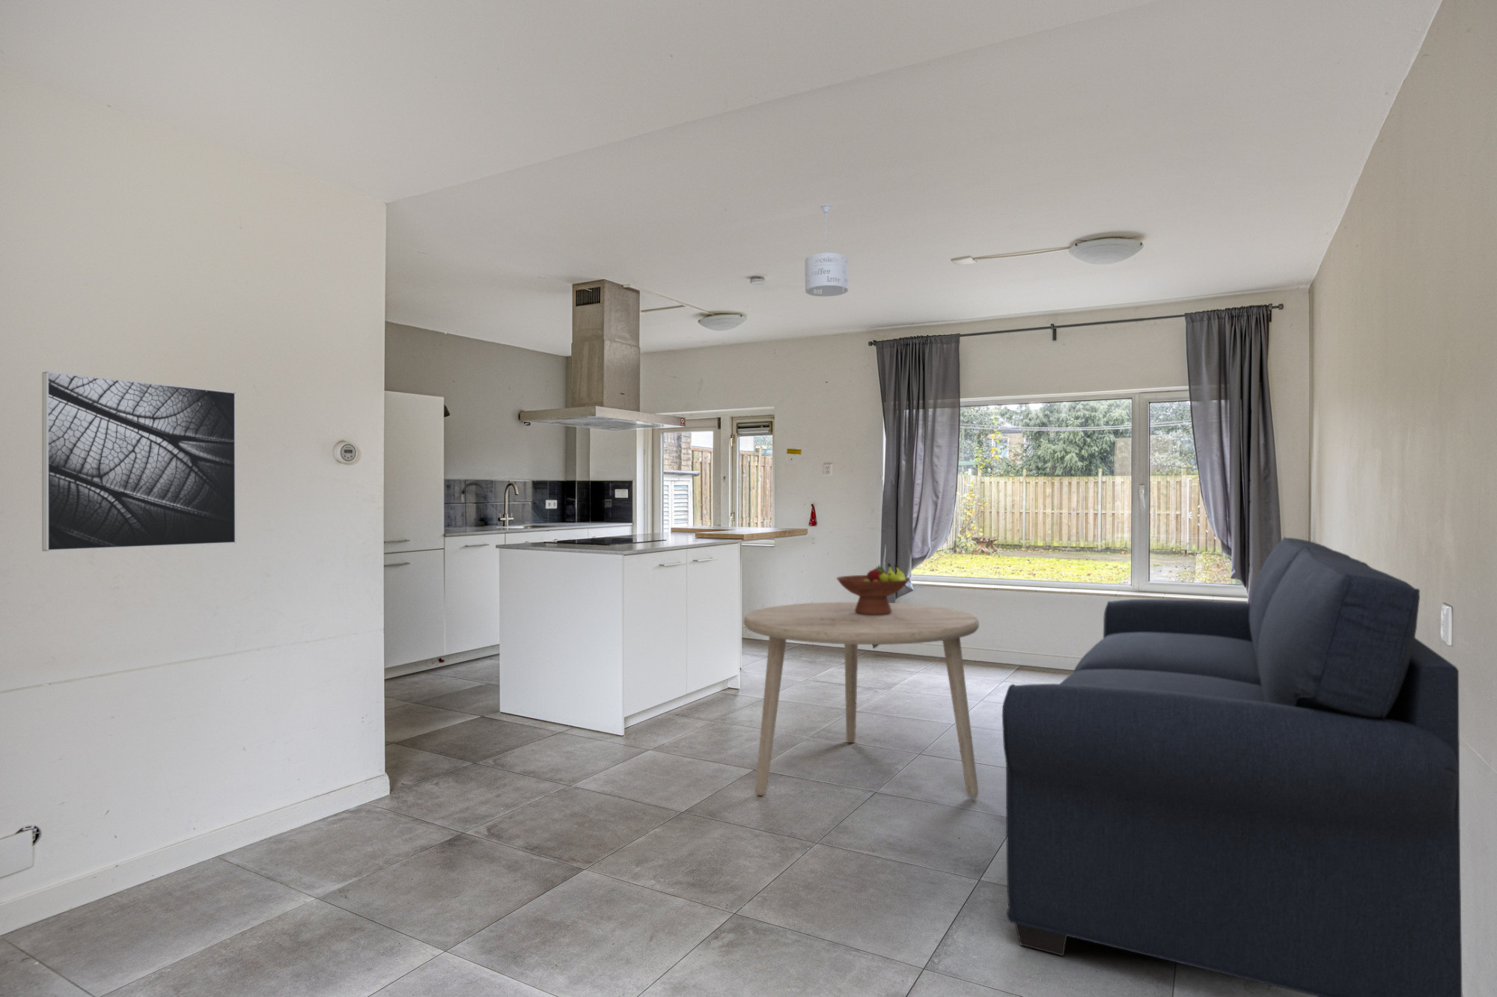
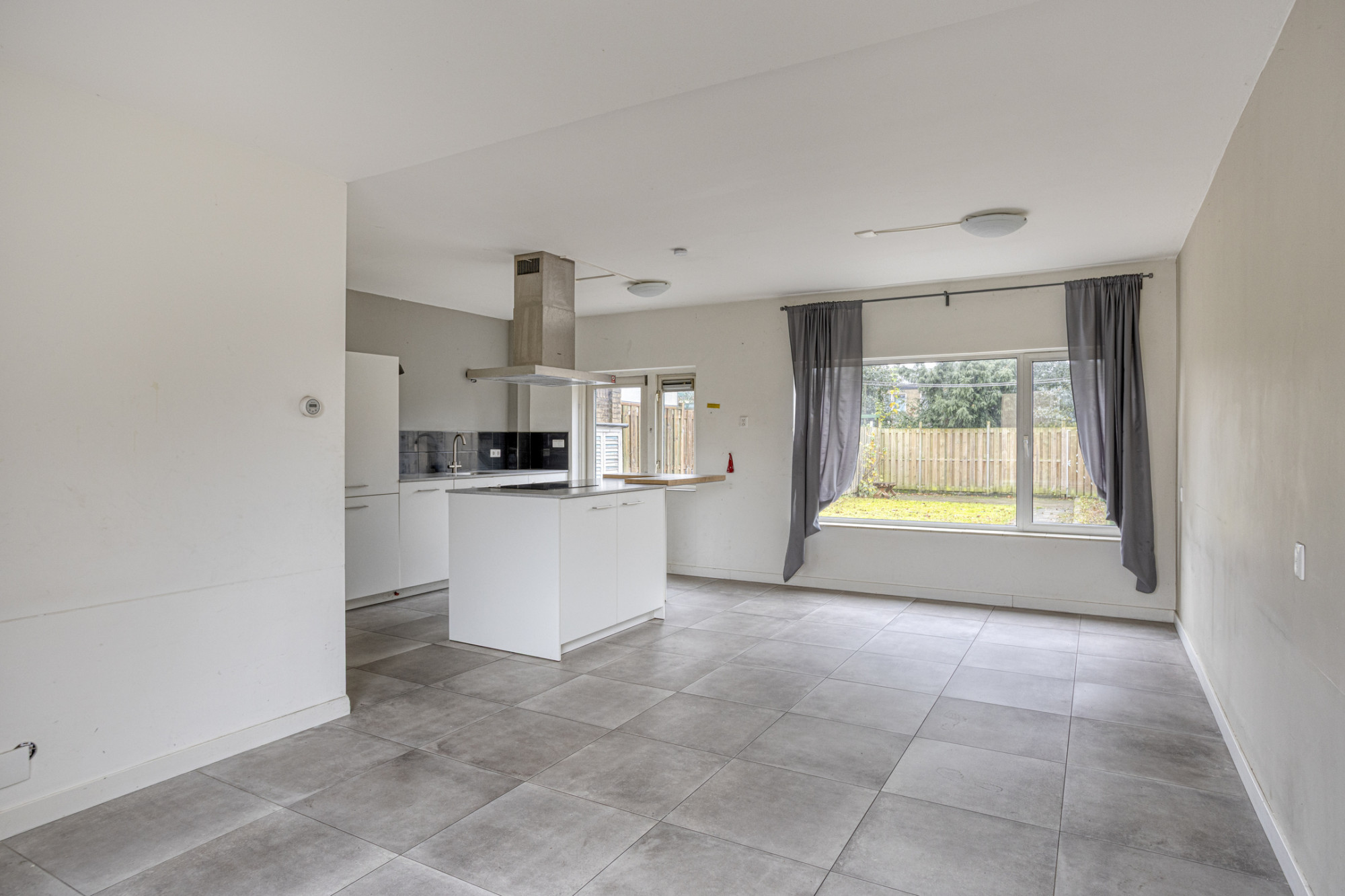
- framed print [41,371,237,552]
- dining table [743,601,979,798]
- pendant lamp [804,204,849,297]
- sofa [1002,536,1462,997]
- fruit bowl [836,562,910,615]
